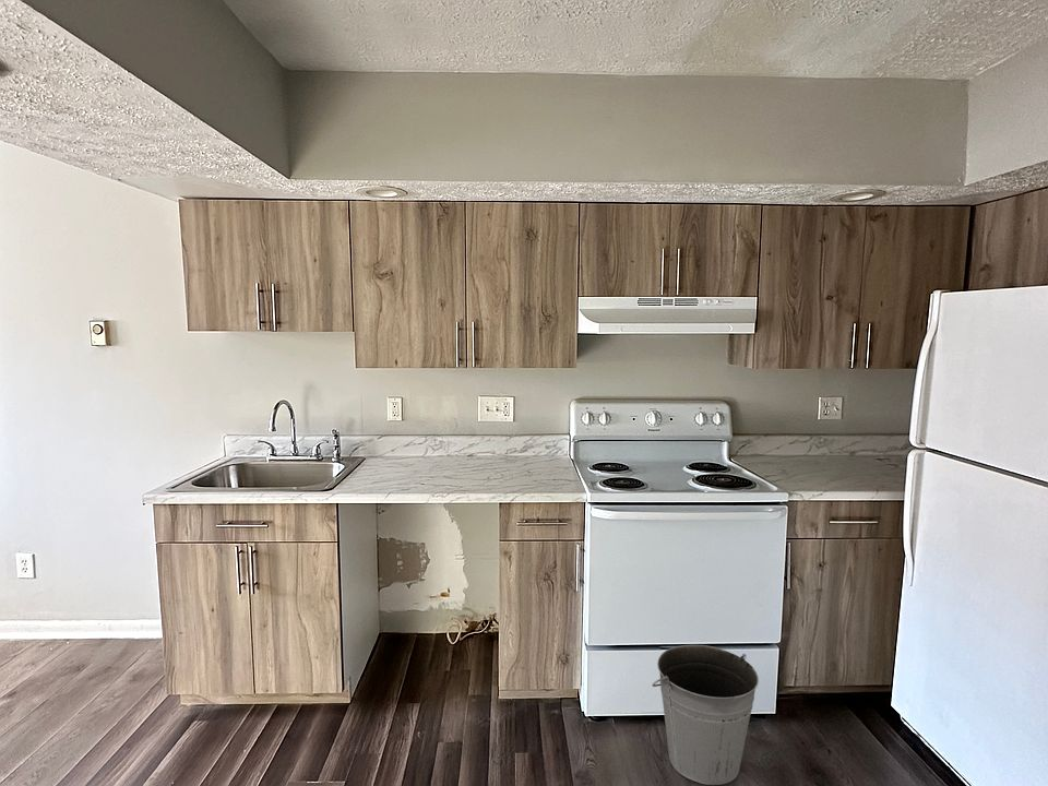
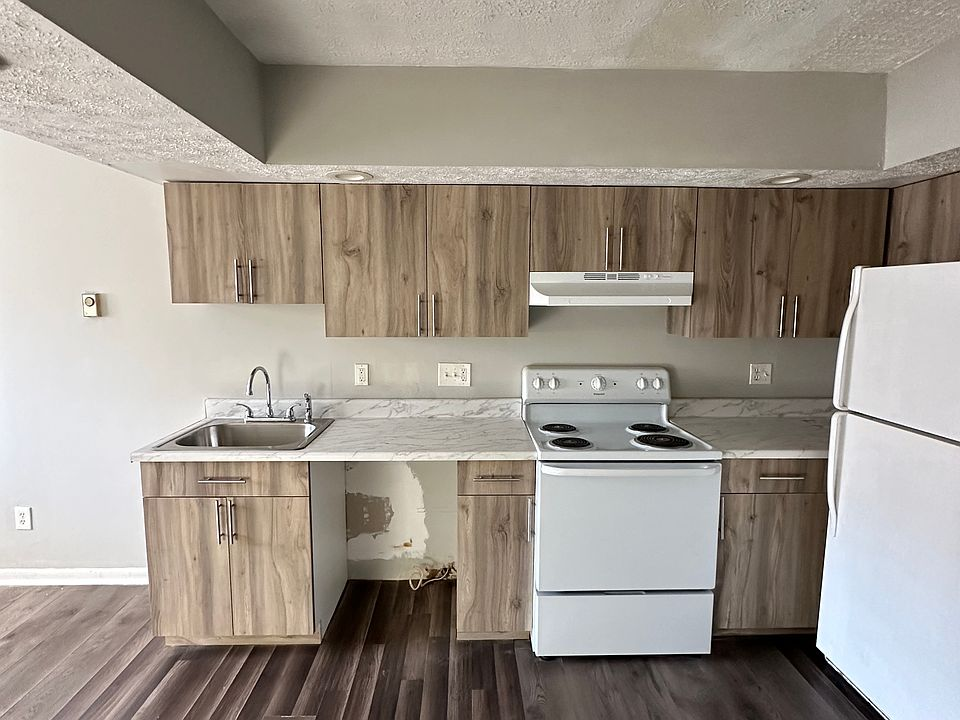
- bucket [651,644,760,786]
